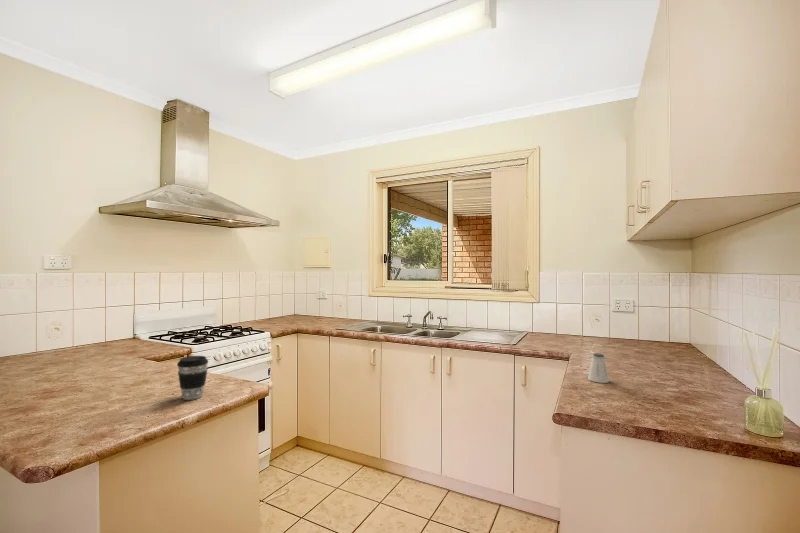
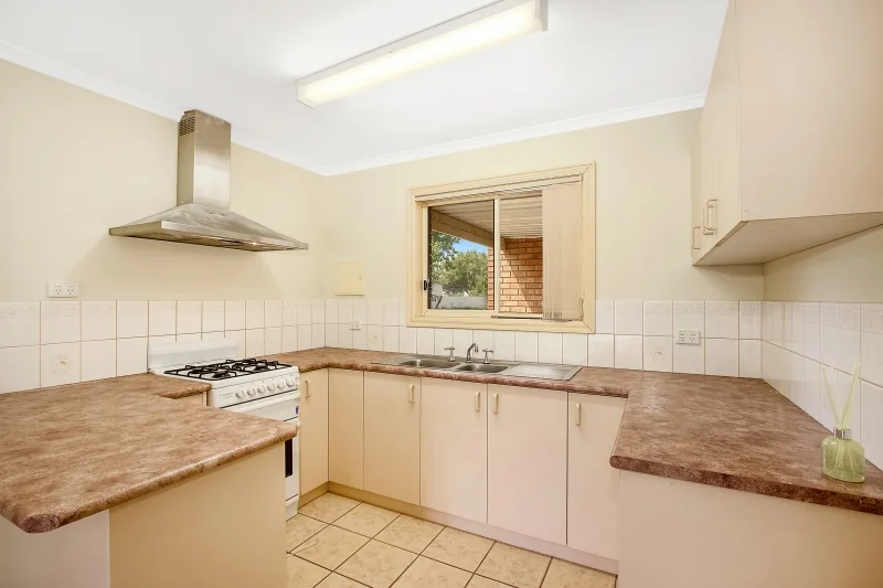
- saltshaker [587,352,610,384]
- coffee cup [176,355,209,401]
